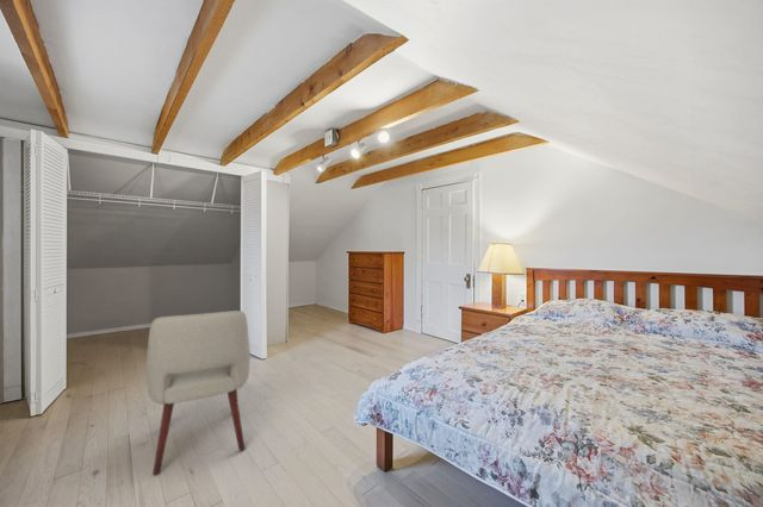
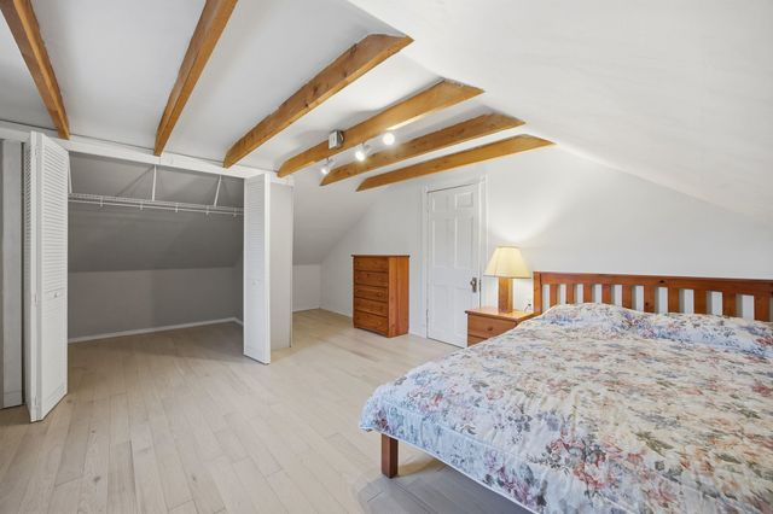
- chair [145,309,252,476]
